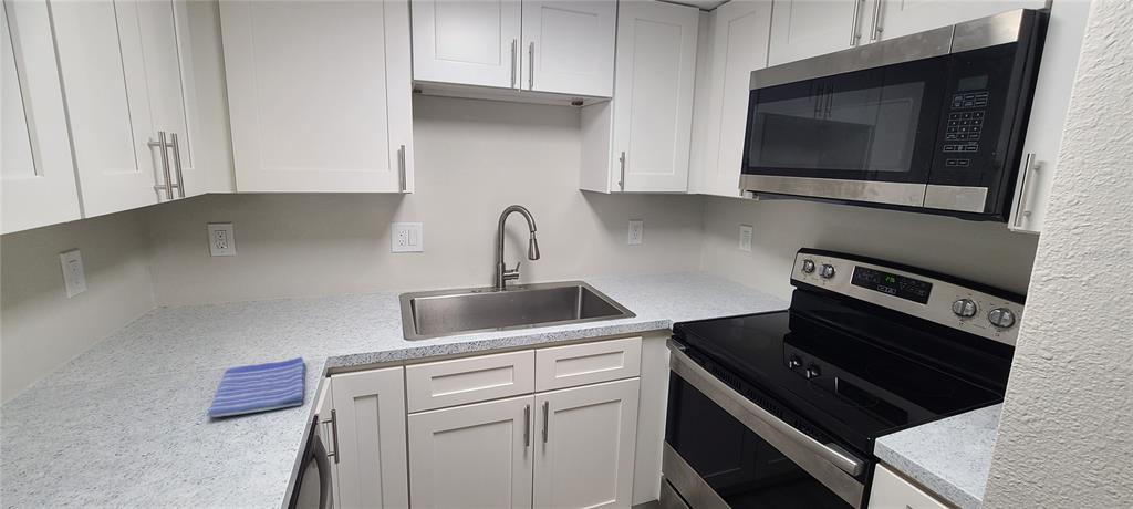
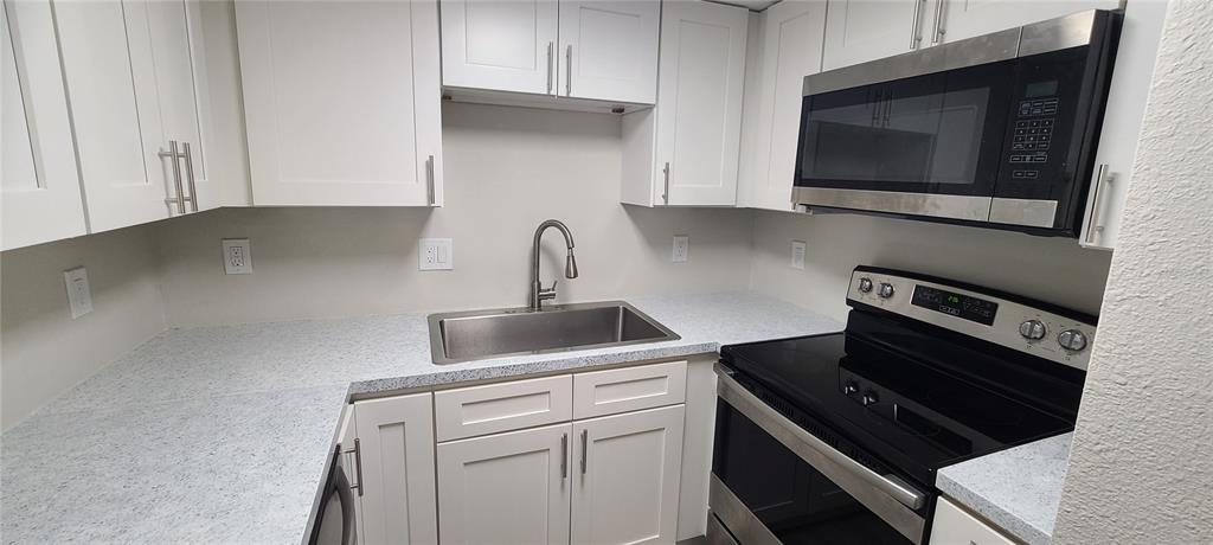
- dish towel [206,356,306,418]
